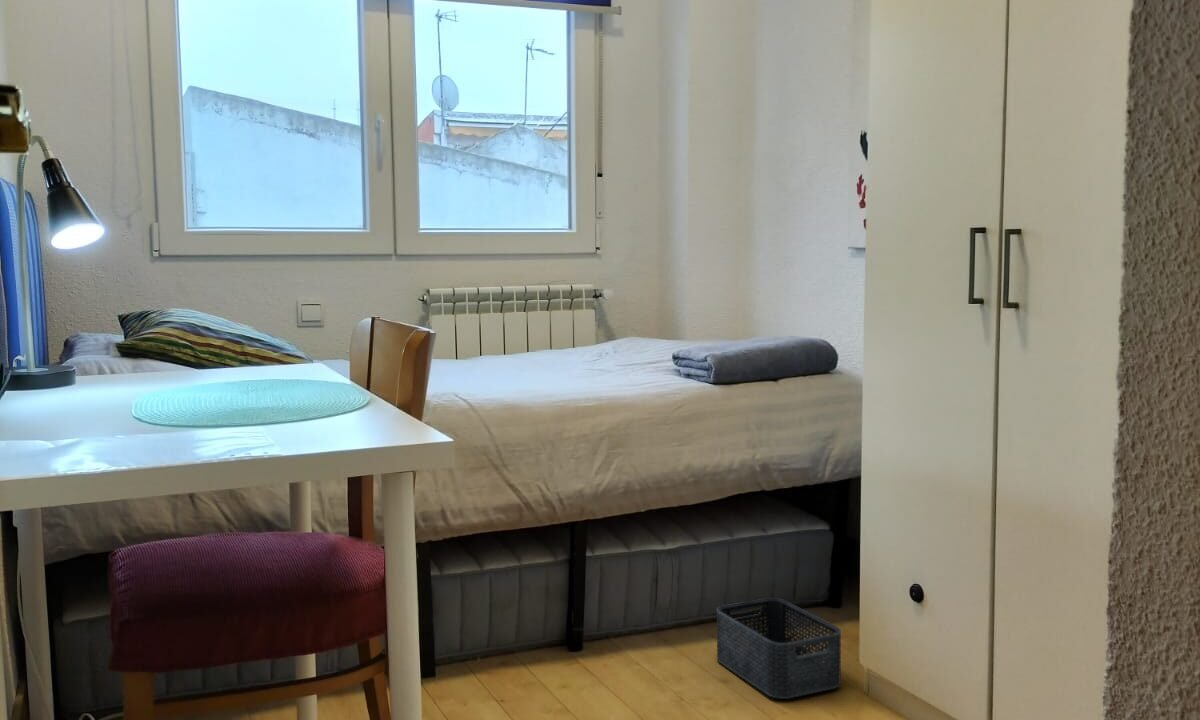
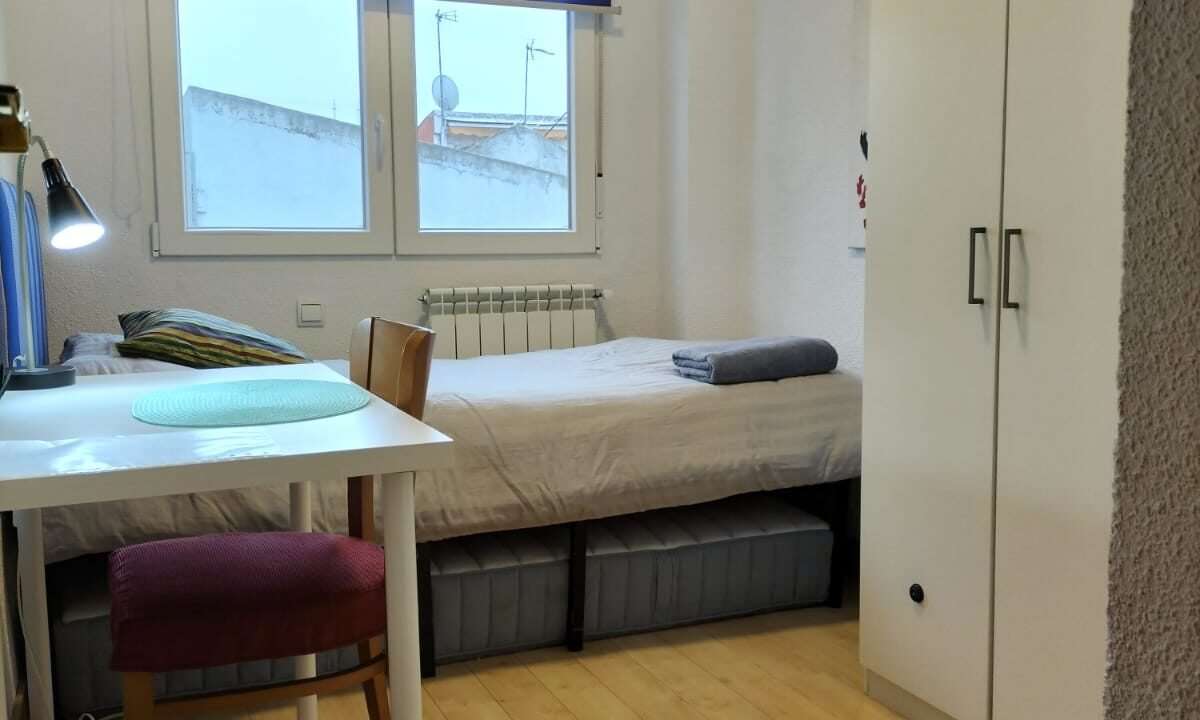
- storage bin [716,597,842,700]
